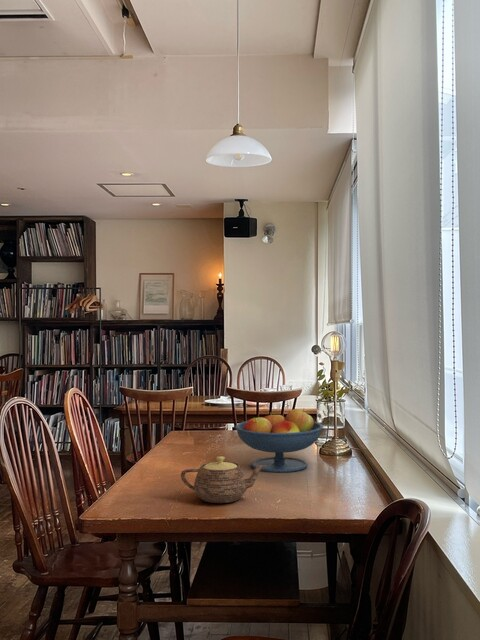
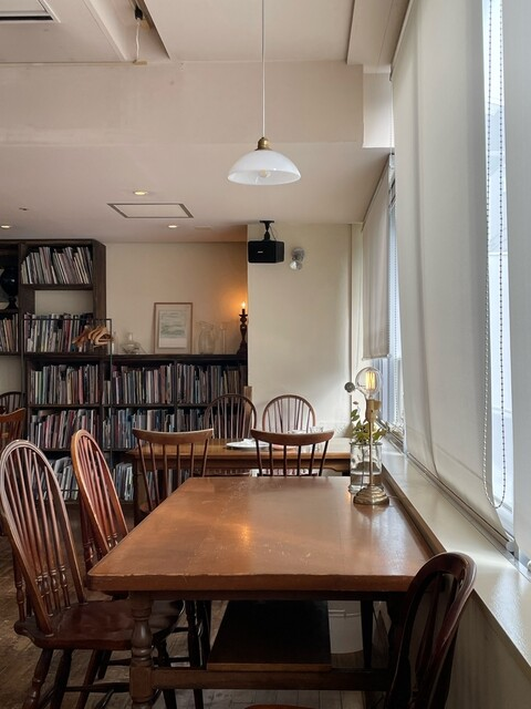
- fruit bowl [234,408,324,473]
- teapot [180,455,266,504]
